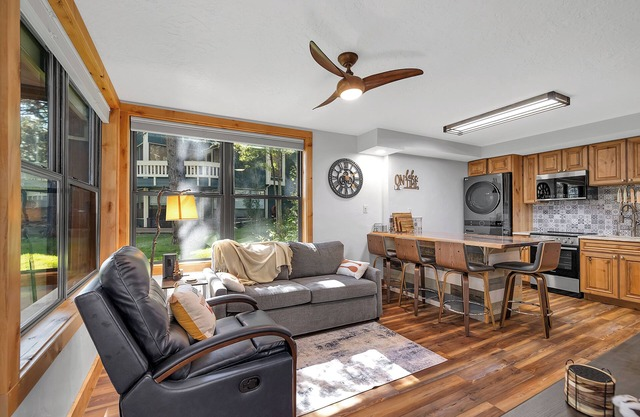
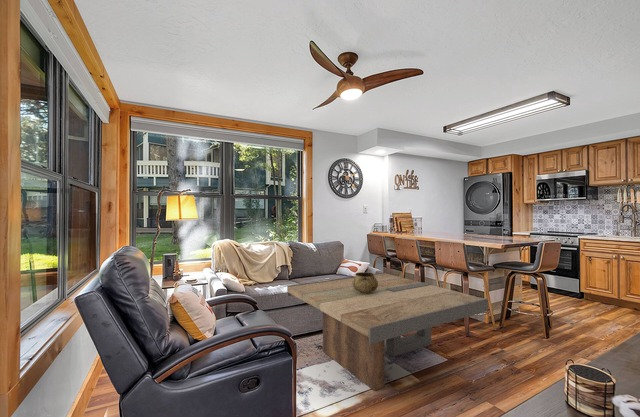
+ coffee table [286,271,489,392]
+ decorative bowl [352,271,378,293]
